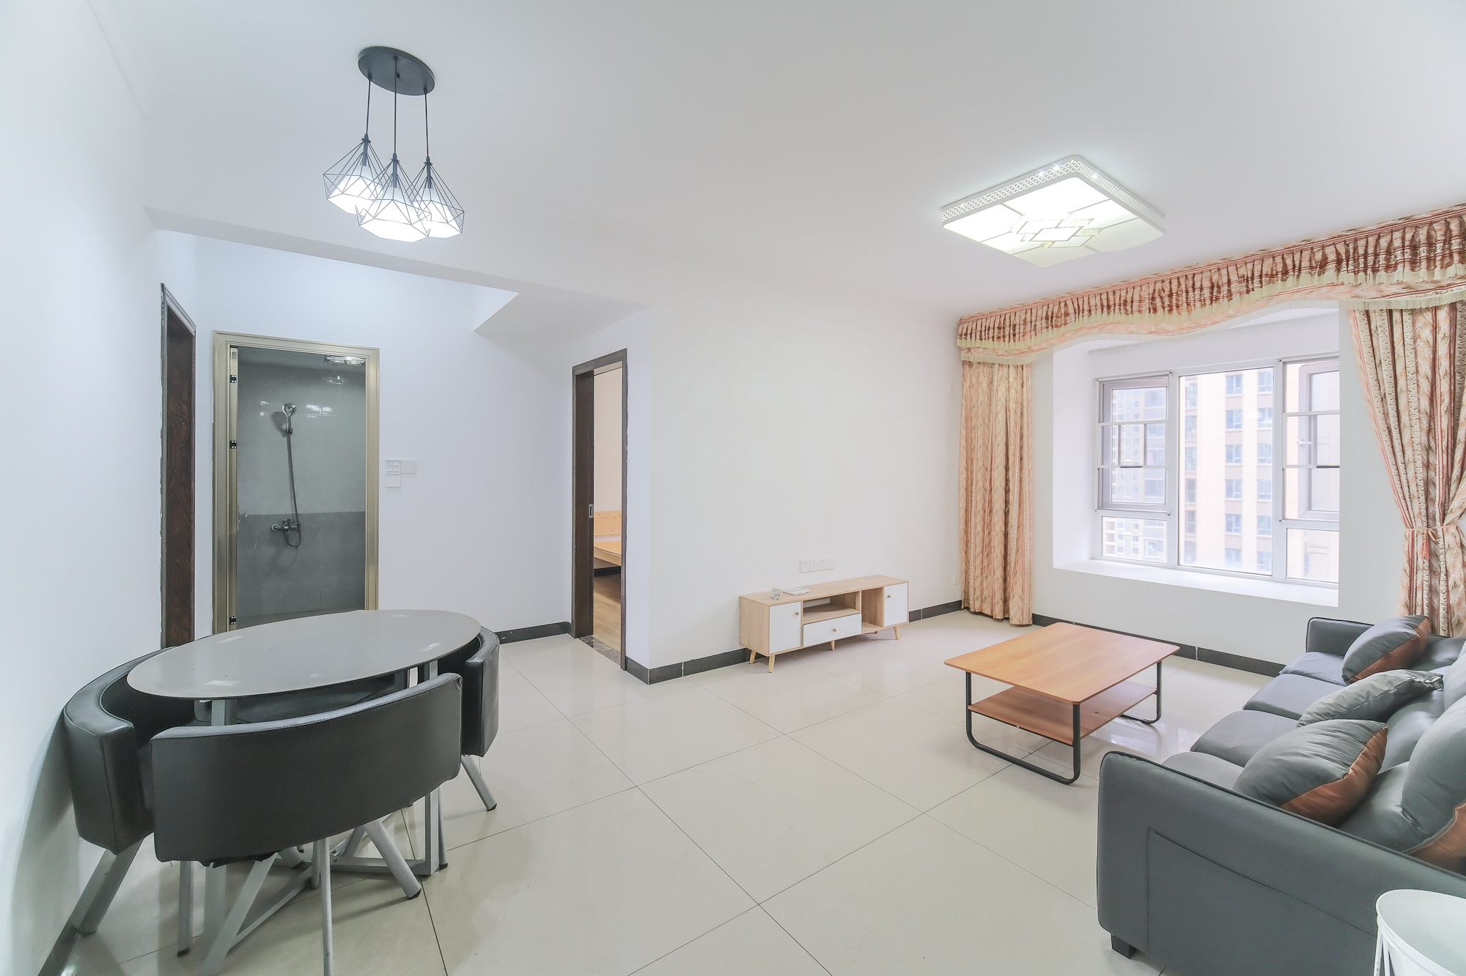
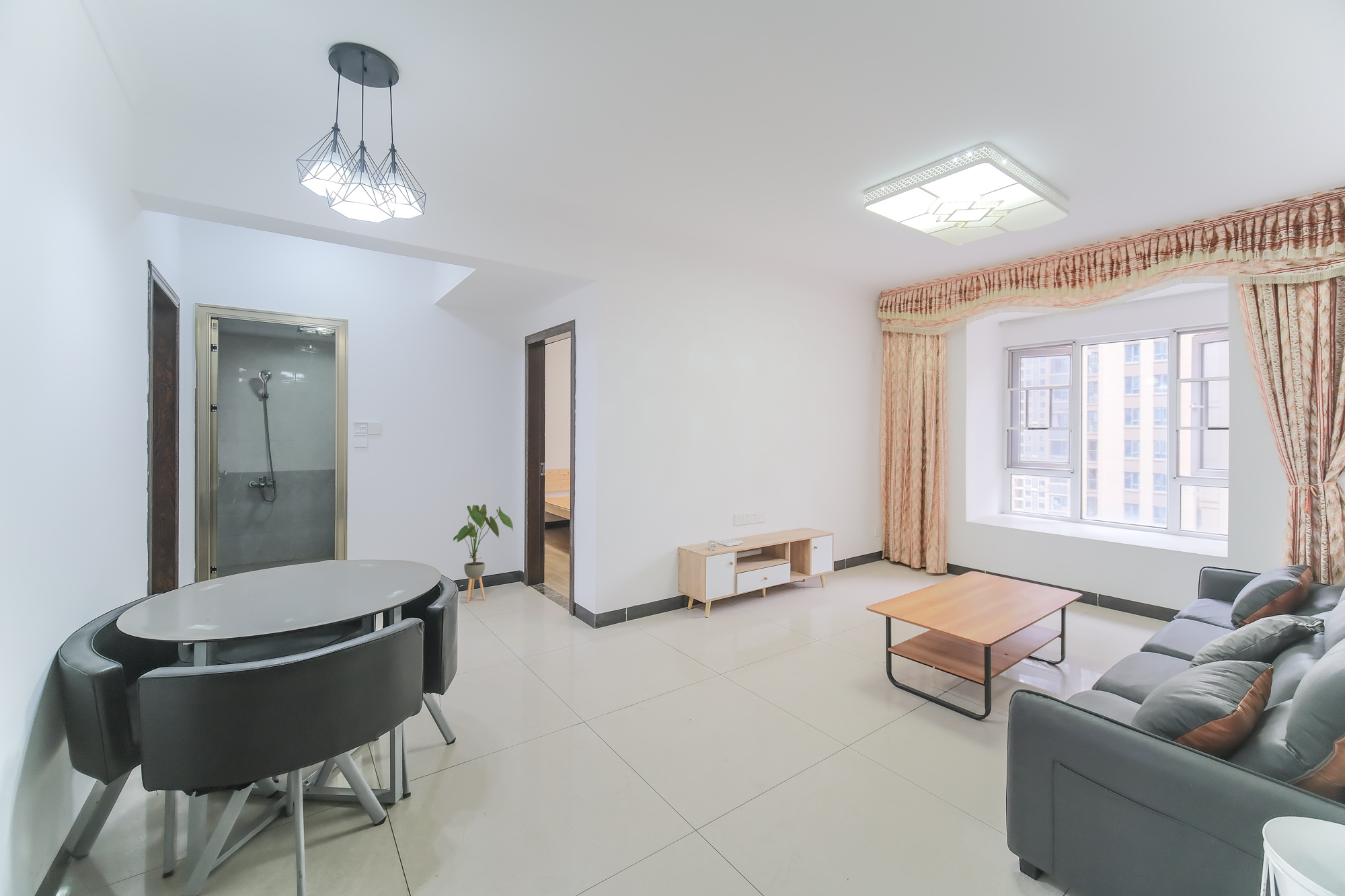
+ house plant [453,503,514,603]
